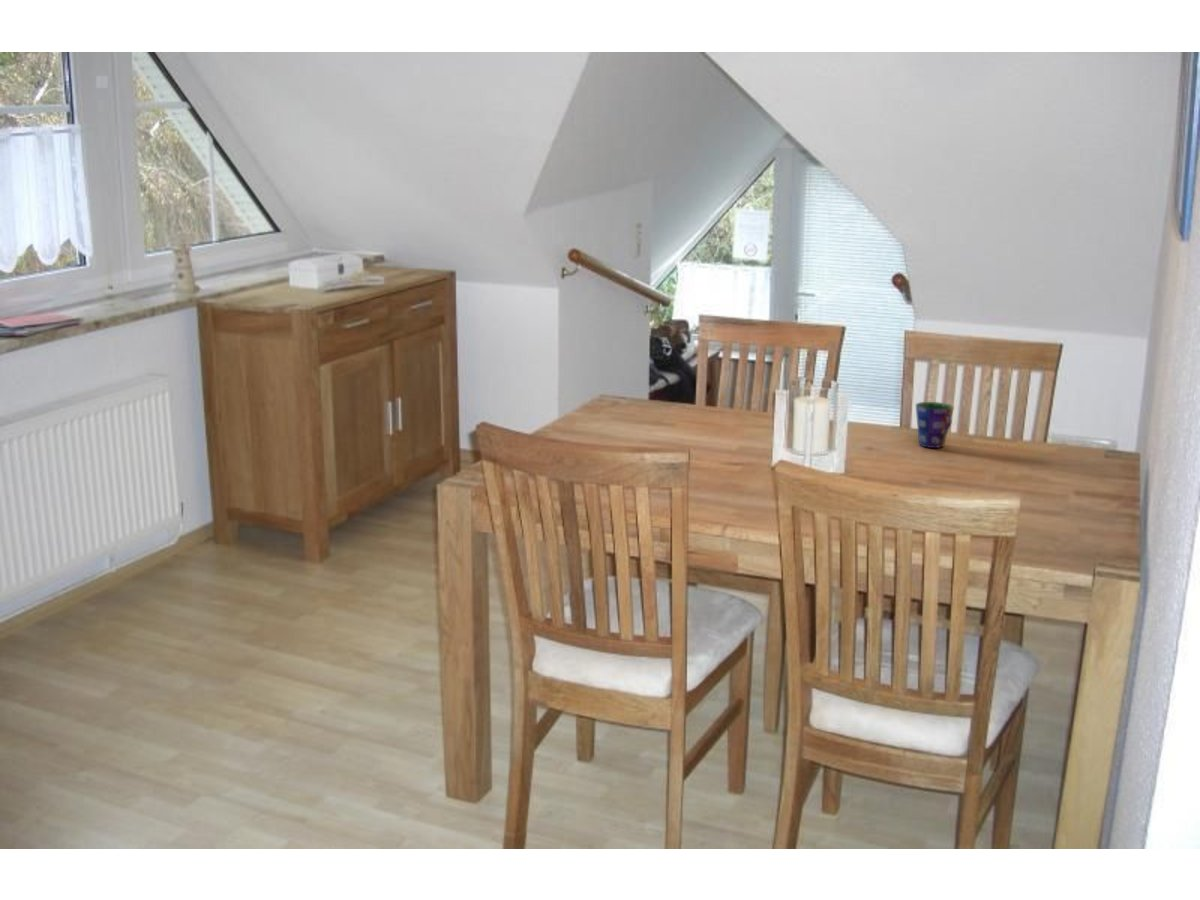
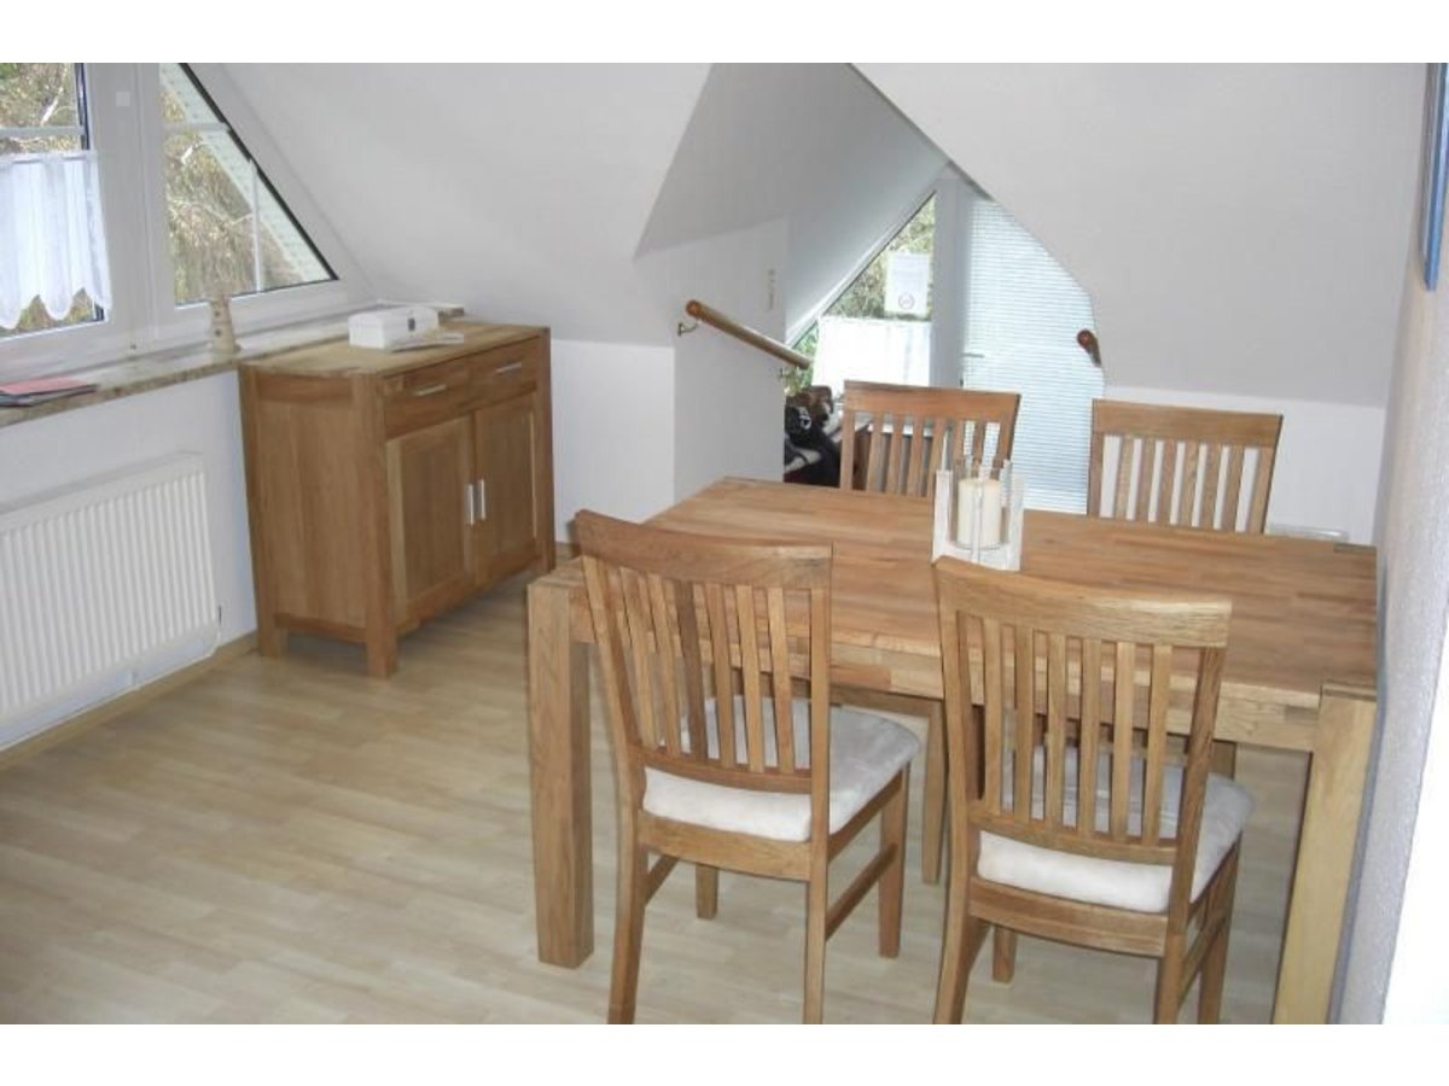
- cup [915,401,955,449]
